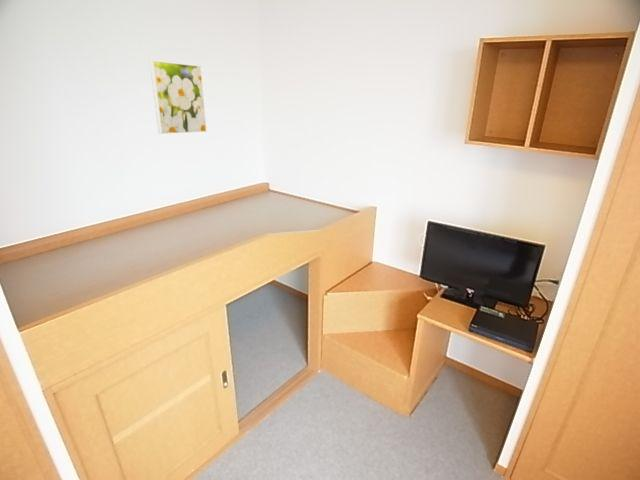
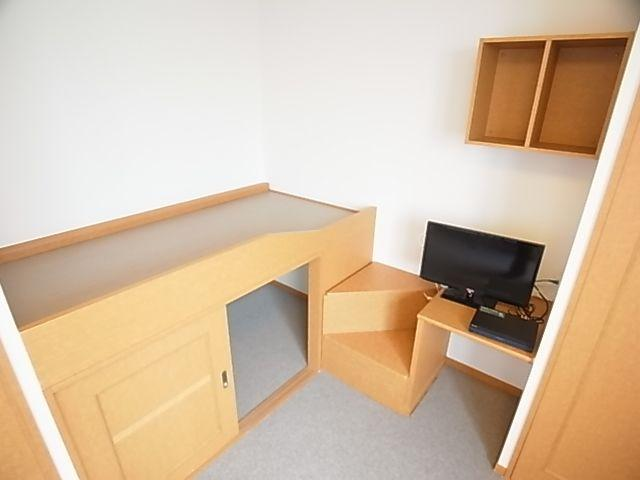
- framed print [149,59,208,135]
